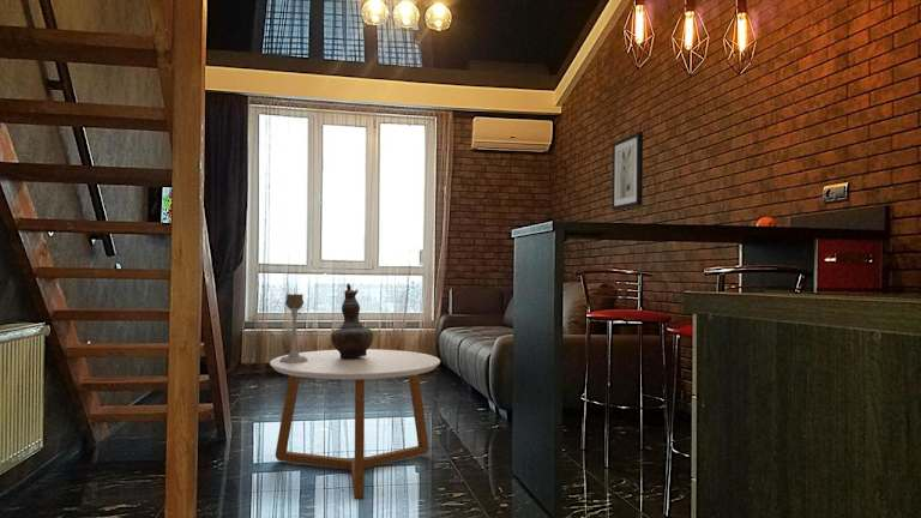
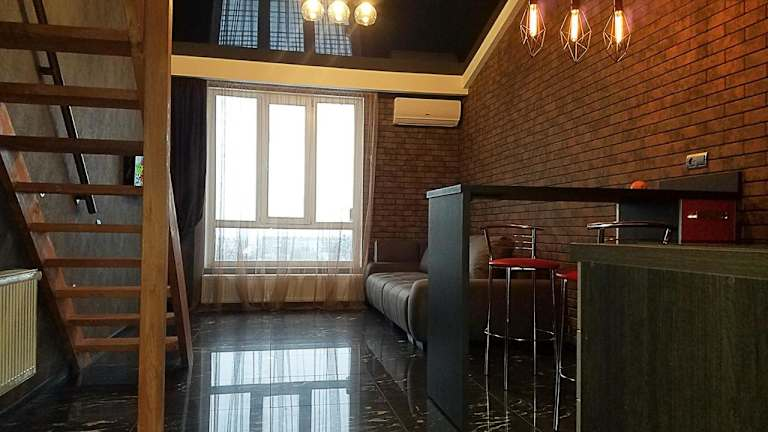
- decorative vase [330,282,374,359]
- coffee table [269,348,441,500]
- candle holder [279,293,308,363]
- wall art [610,131,644,211]
